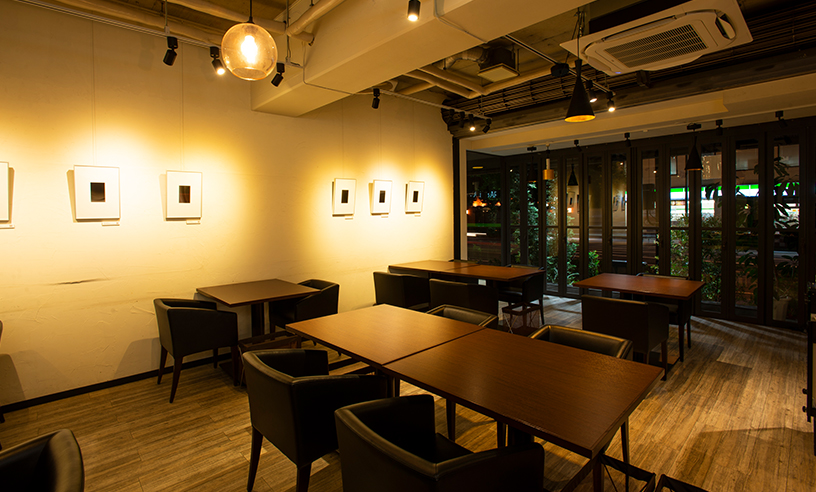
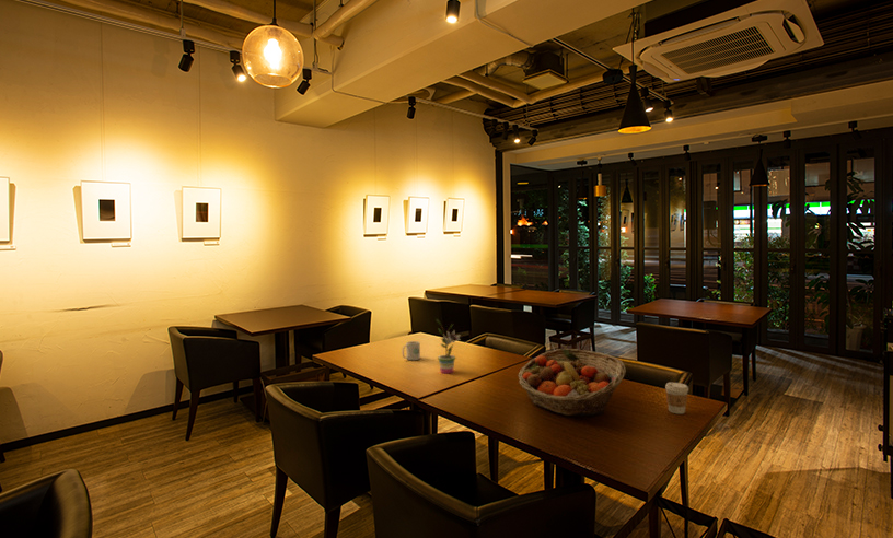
+ mug [402,340,421,361]
+ potted plant [436,318,462,374]
+ coffee cup [664,382,689,416]
+ fruit basket [517,348,627,418]
